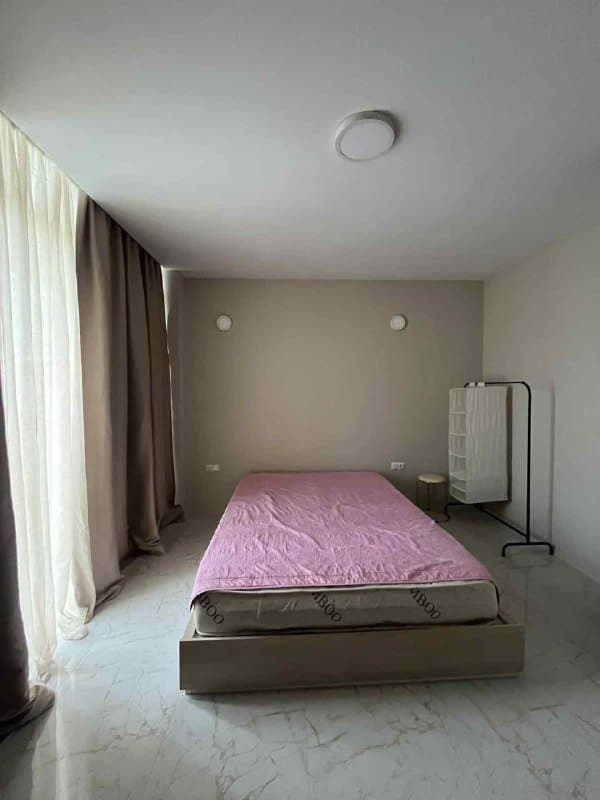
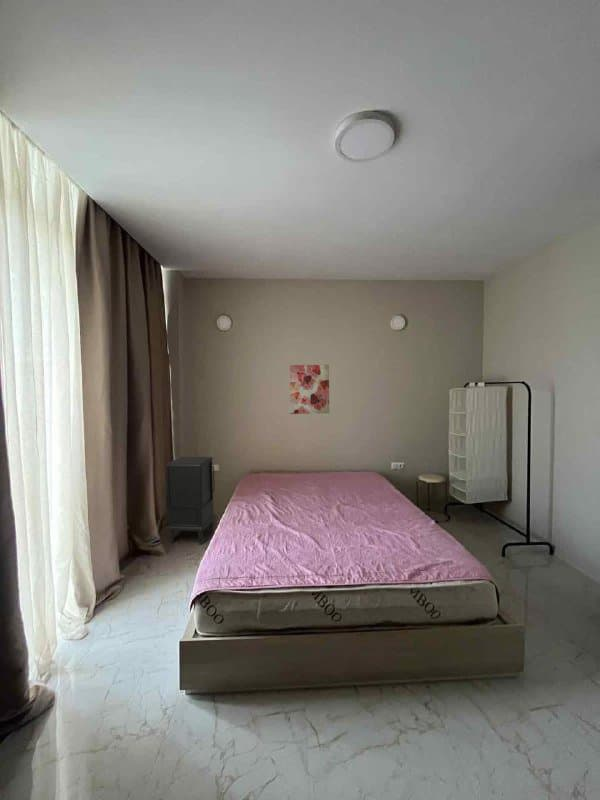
+ wall art [289,364,330,415]
+ nightstand [165,456,216,546]
